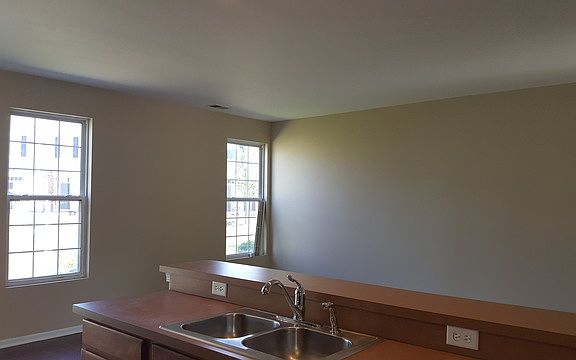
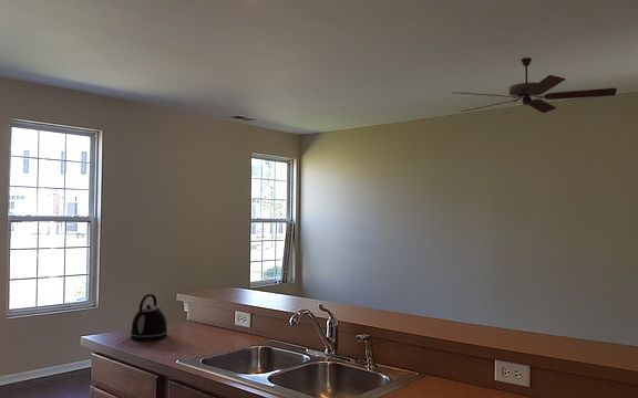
+ ceiling fan [452,56,618,114]
+ kettle [130,292,168,342]
